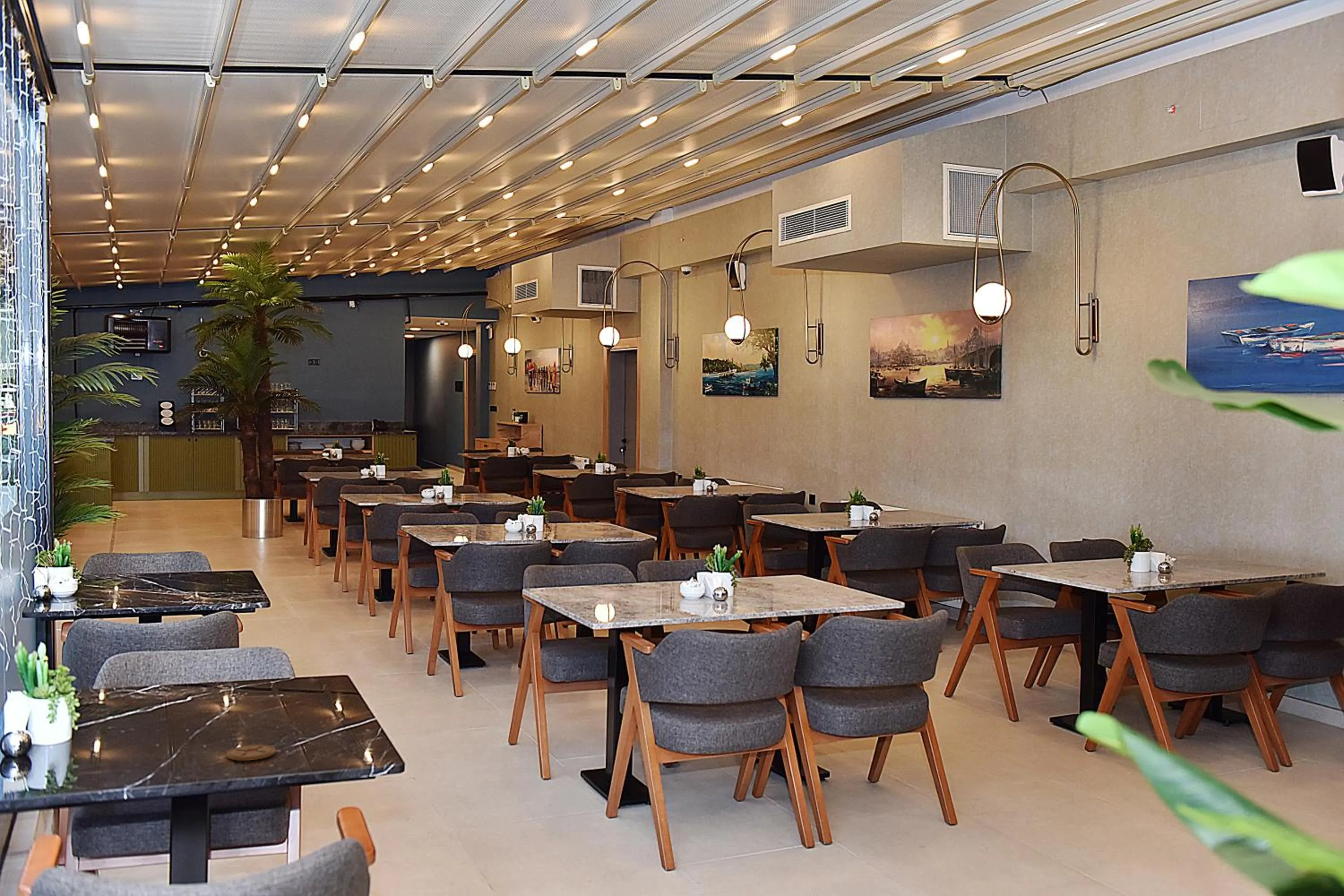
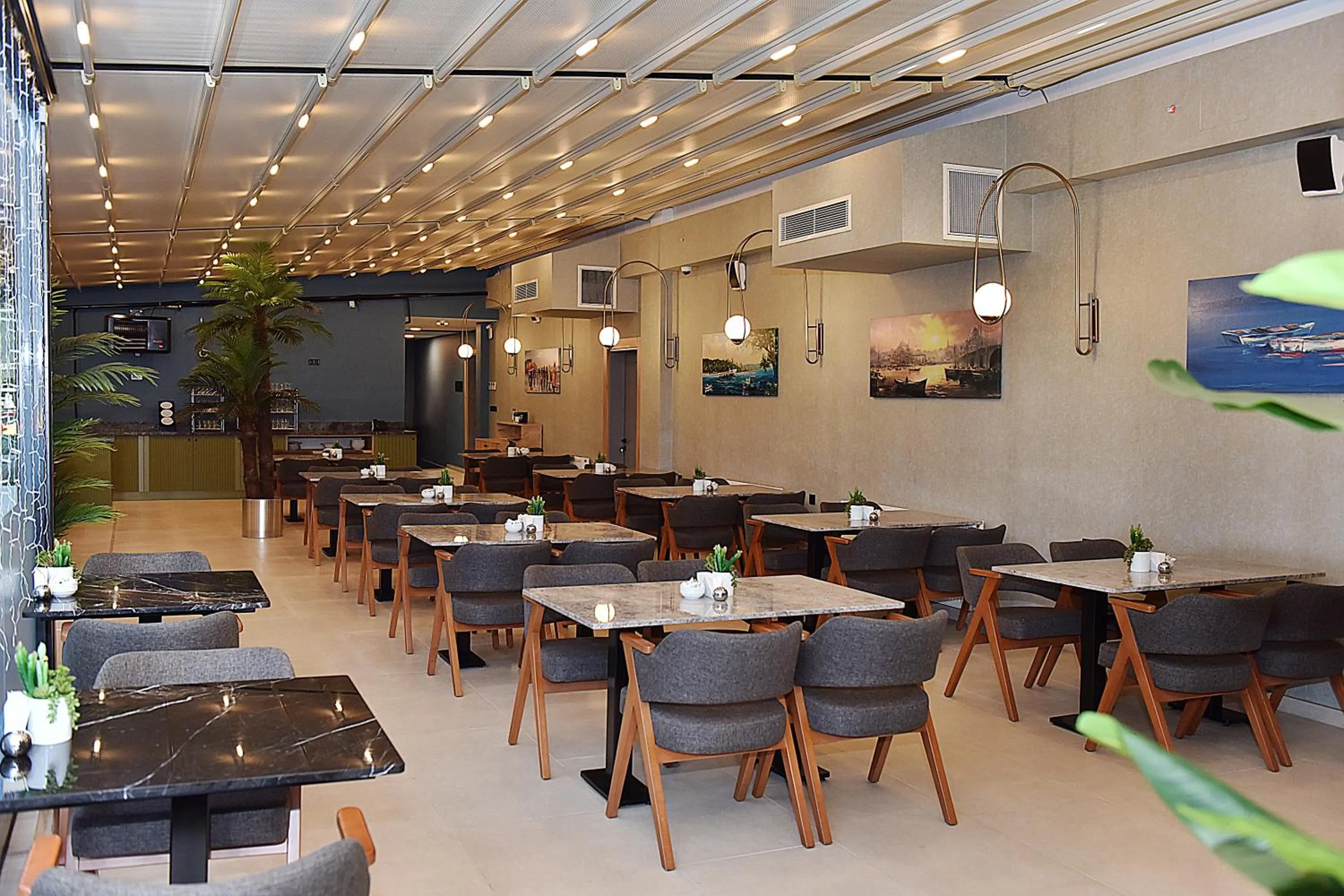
- coaster [226,744,276,761]
